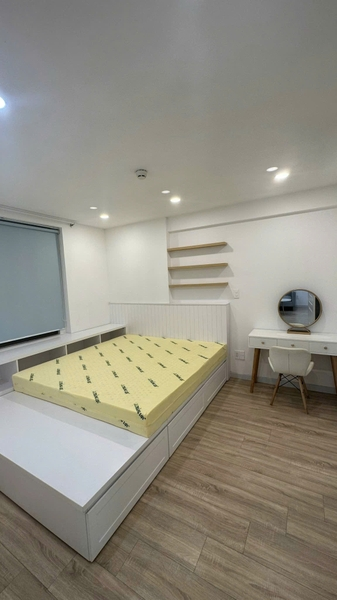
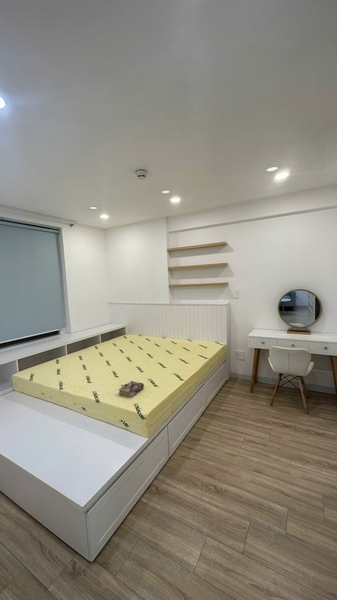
+ book [118,380,145,398]
